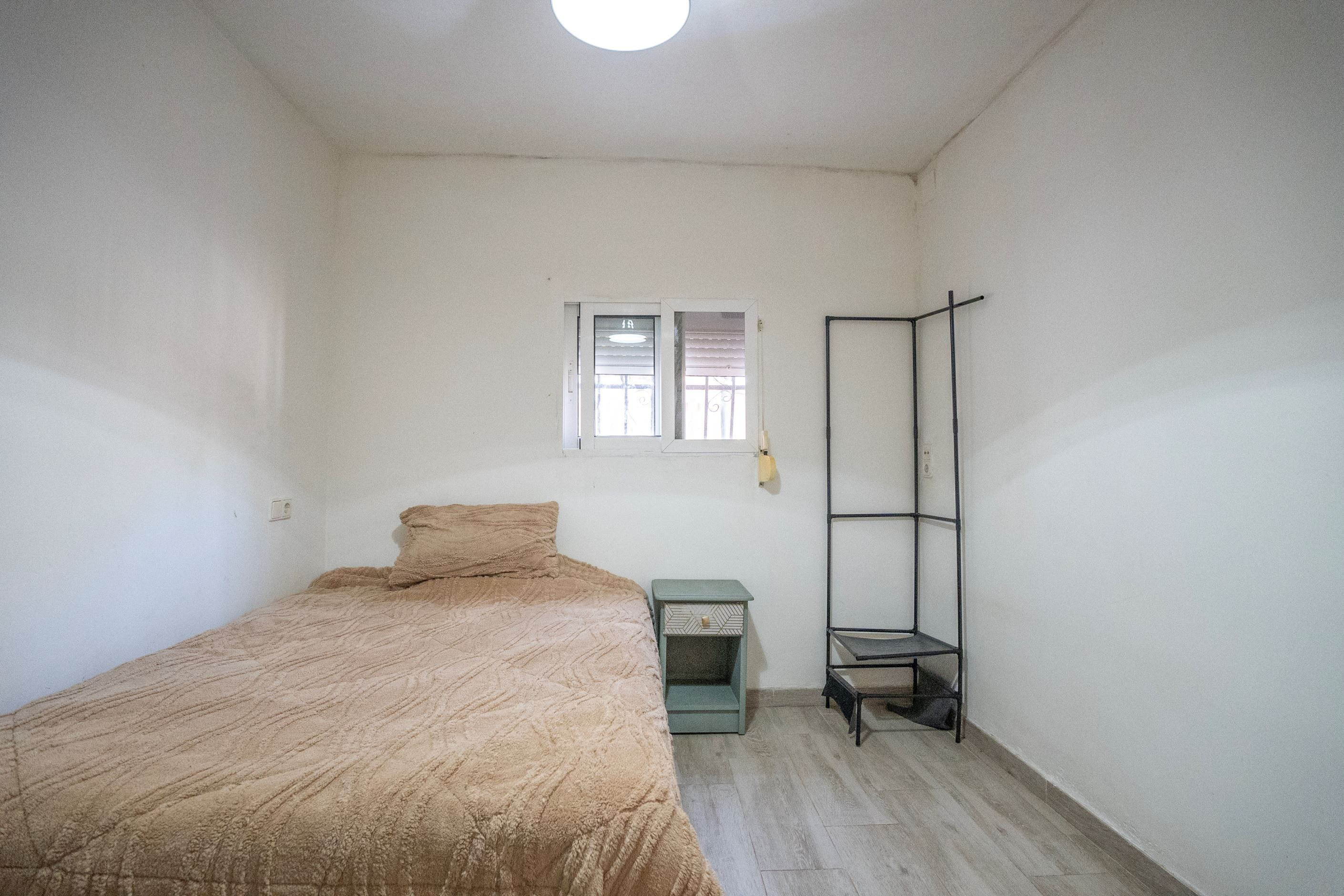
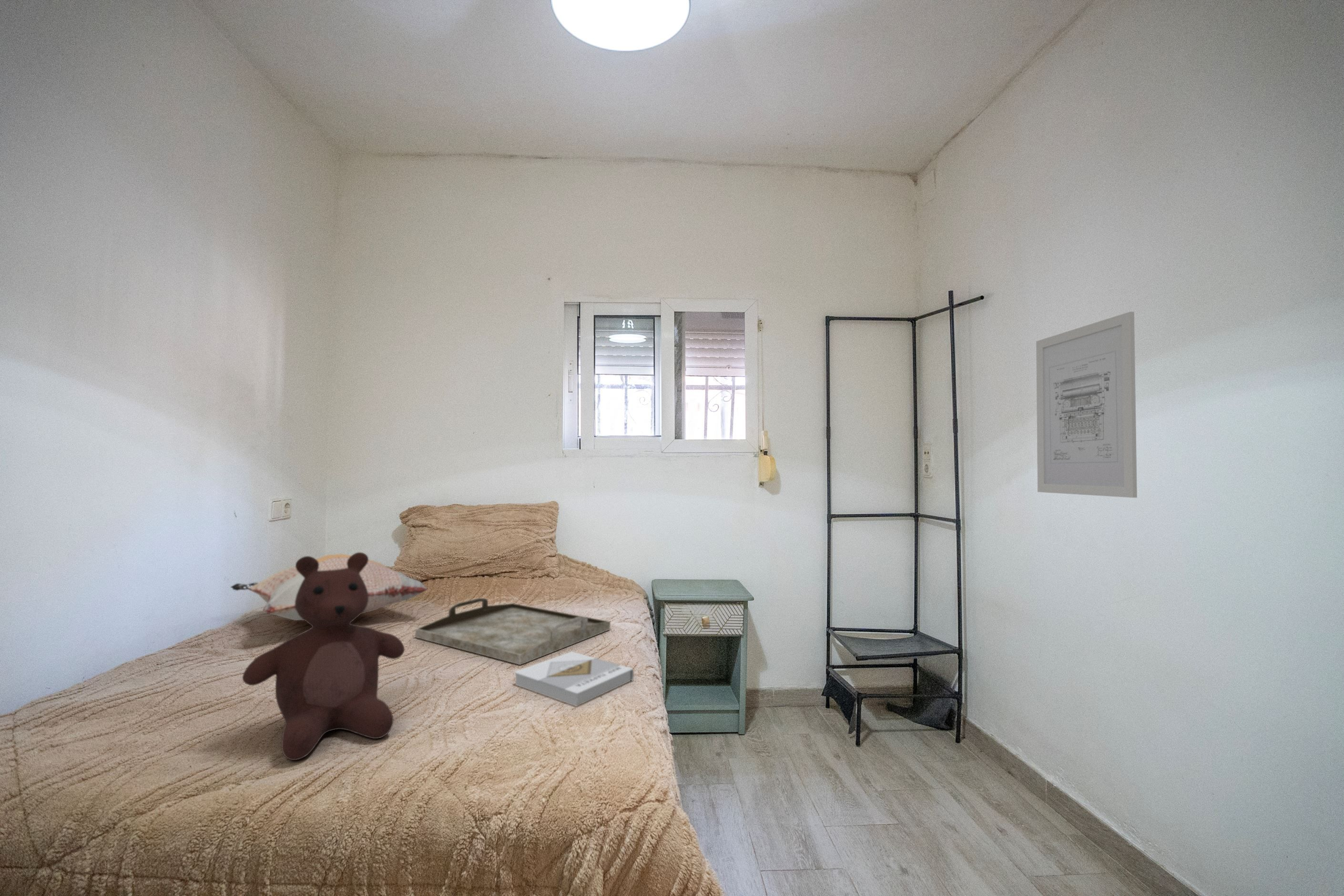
+ teddy bear [242,552,405,761]
+ serving tray [415,598,611,665]
+ wall art [1036,311,1138,498]
+ decorative pillow [230,553,429,621]
+ book [513,651,634,707]
